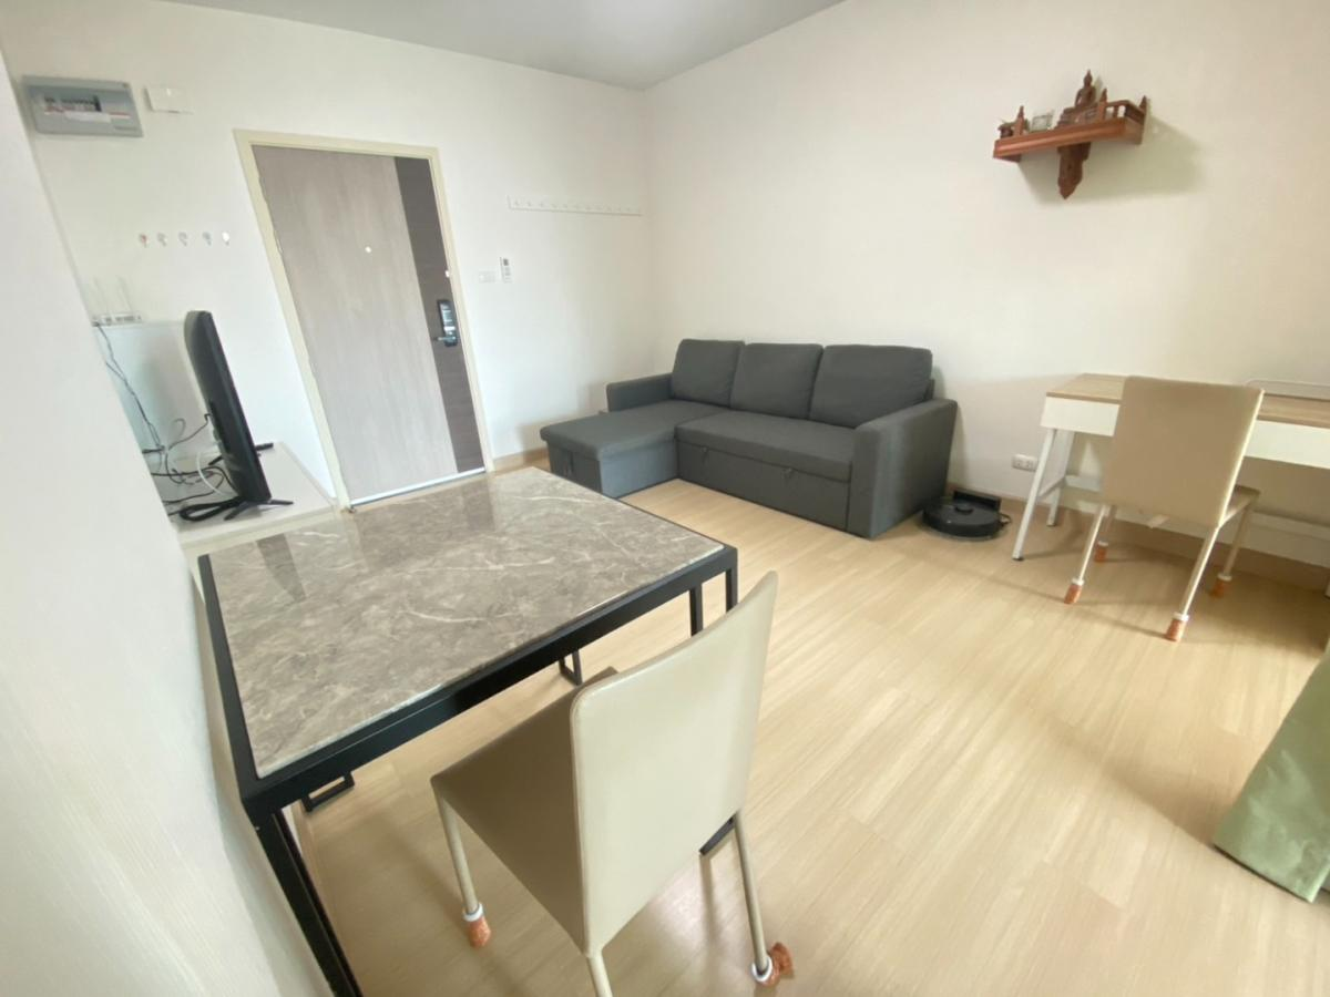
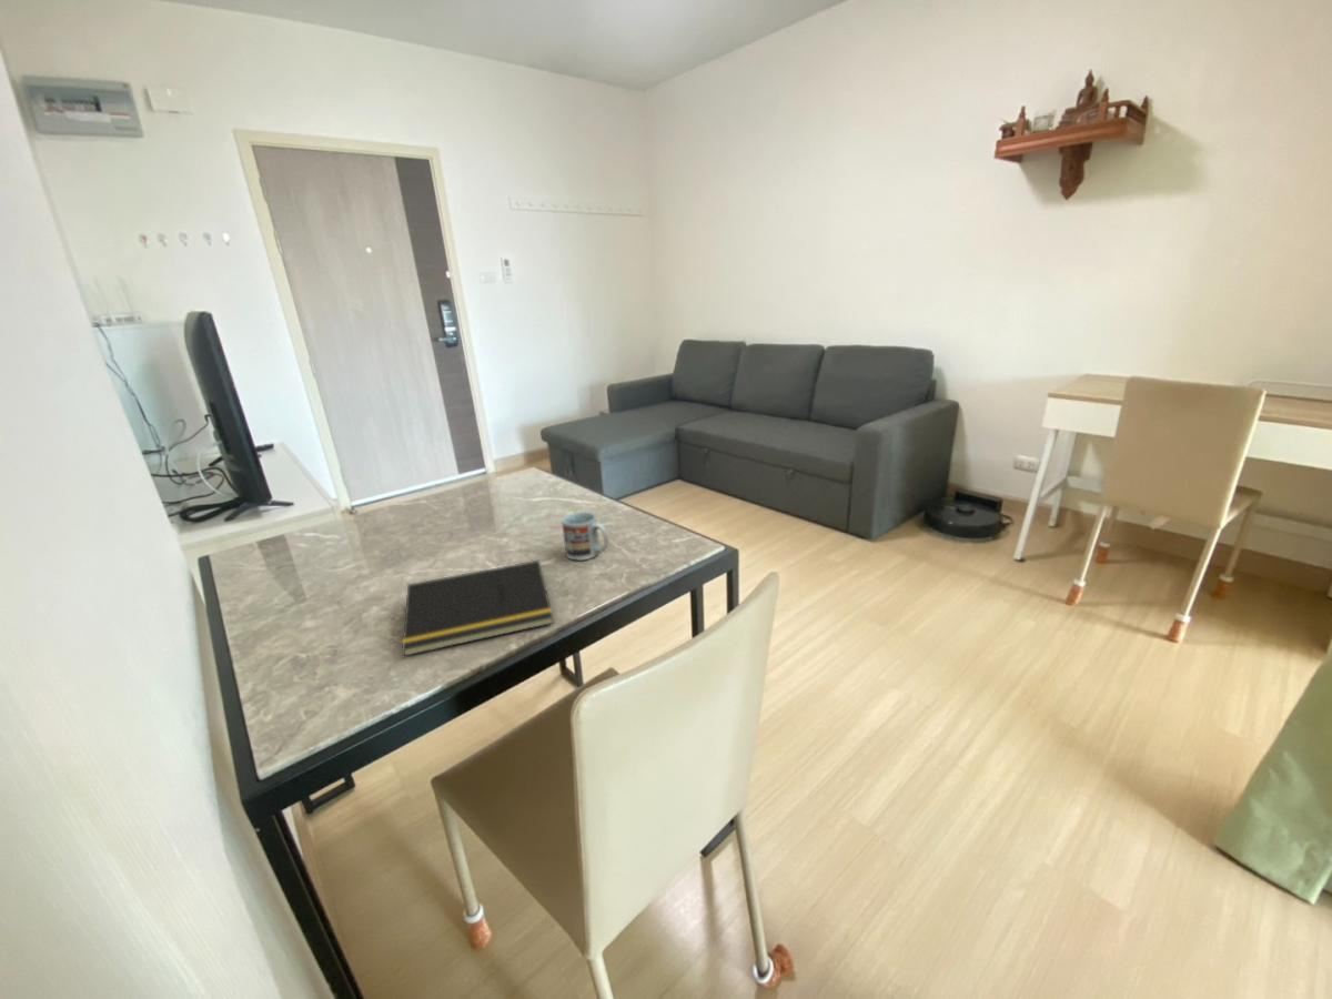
+ notepad [401,559,555,657]
+ cup [561,511,609,562]
